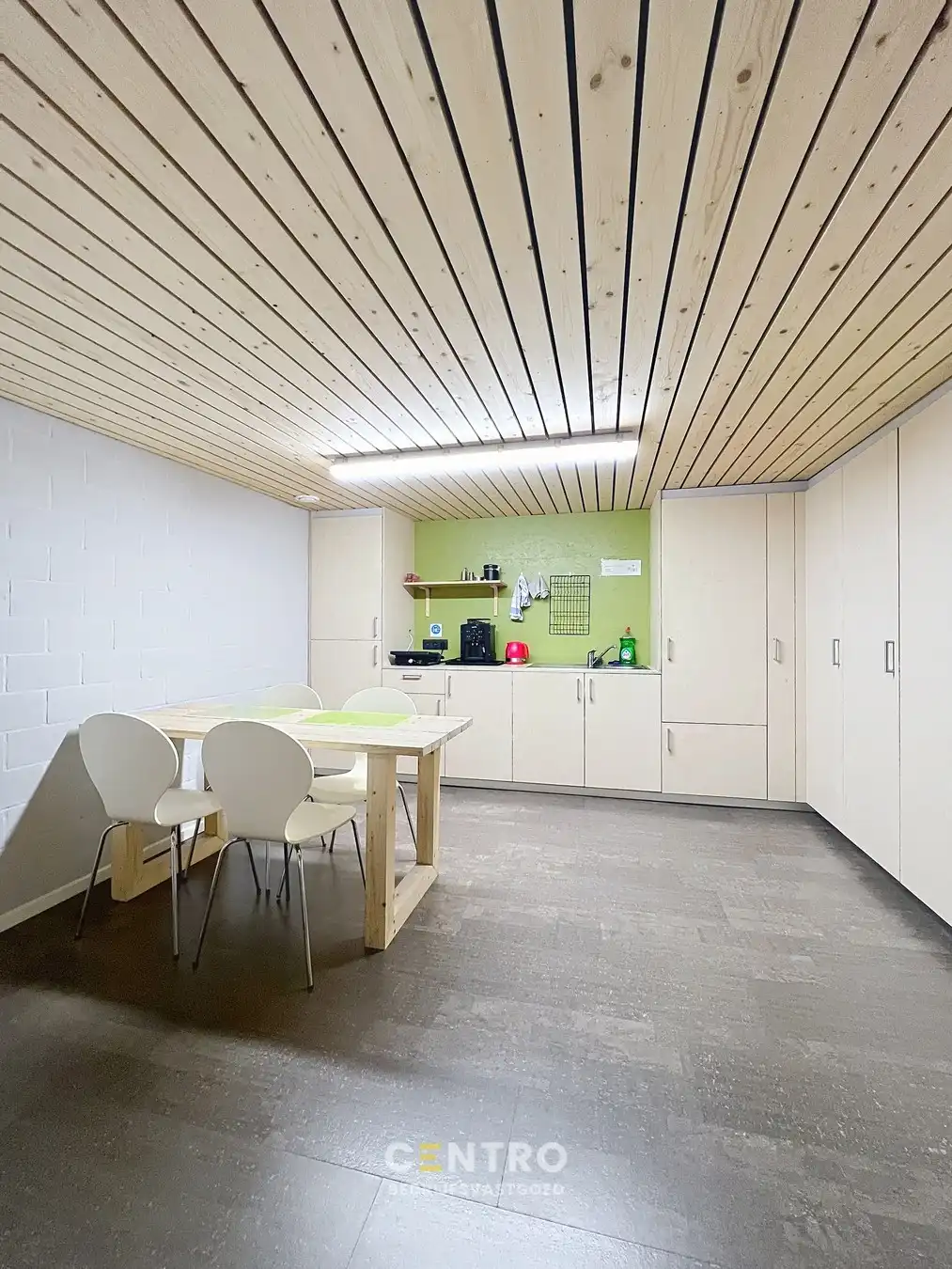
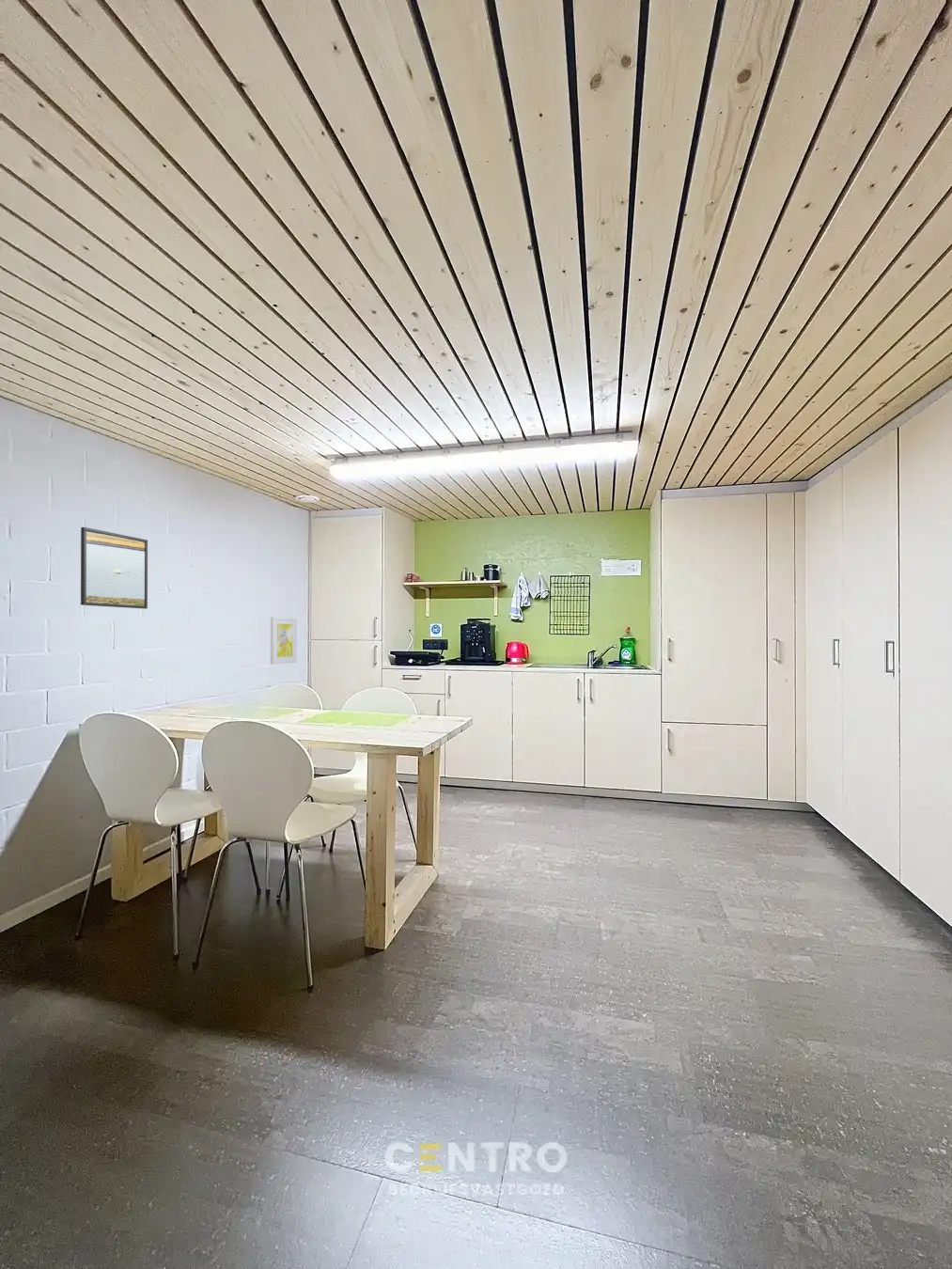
+ wall art [270,616,298,666]
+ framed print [80,526,148,610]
